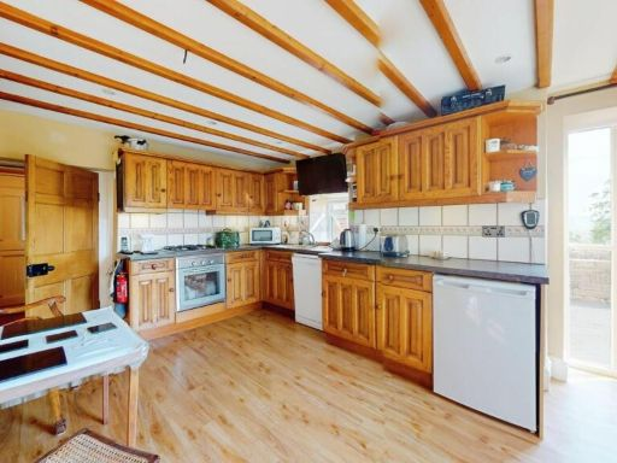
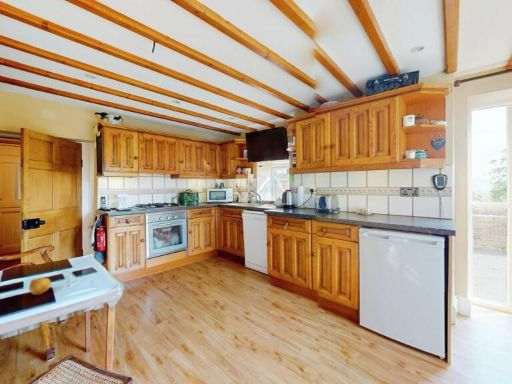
+ fruit [28,277,52,296]
